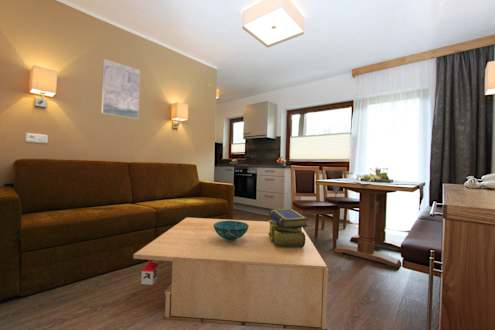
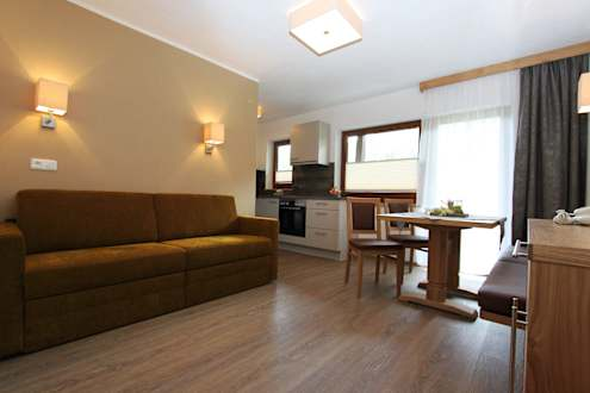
- decorative bowl [213,221,249,241]
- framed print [101,58,141,120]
- stack of books [268,208,309,248]
- coffee table [132,217,329,330]
